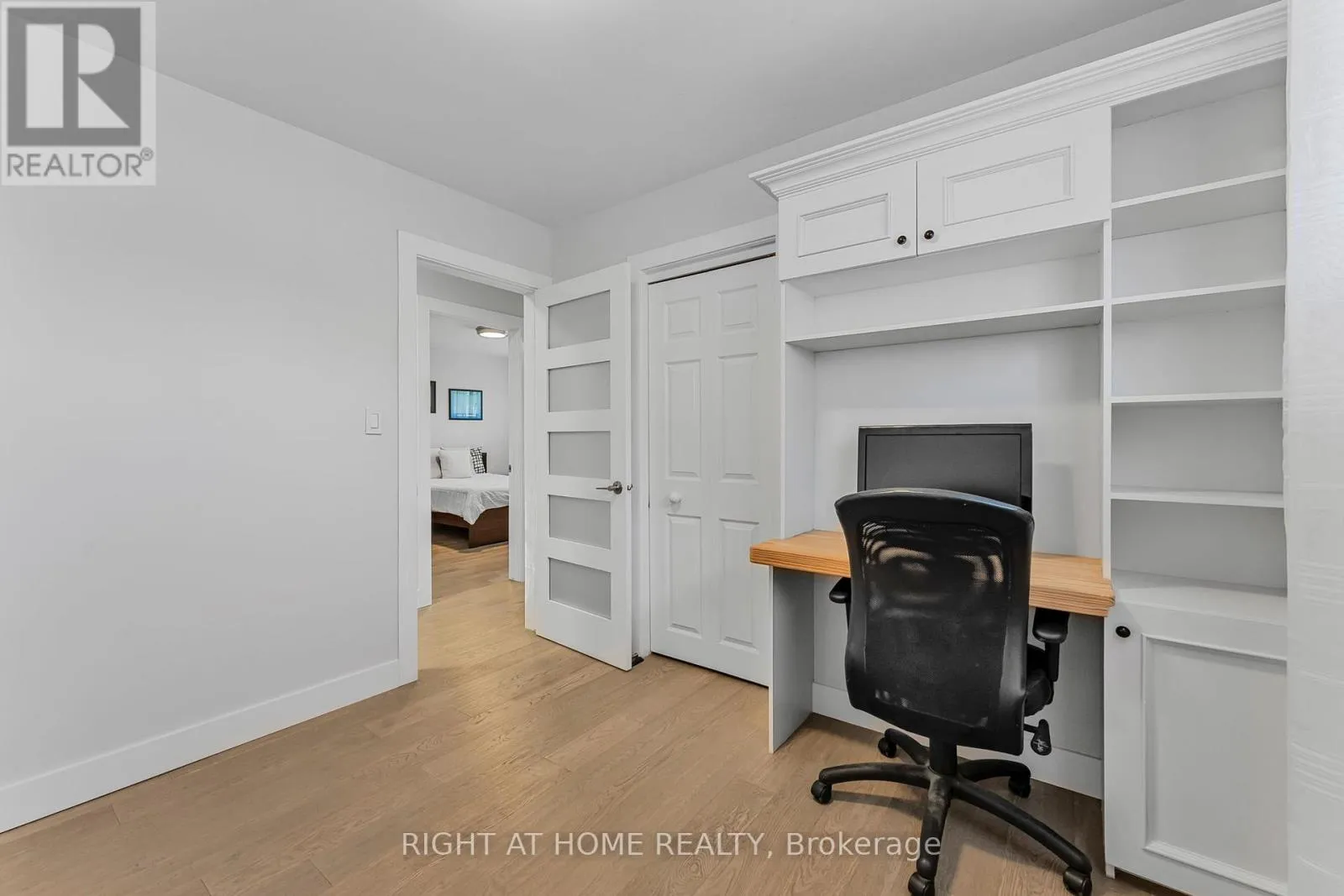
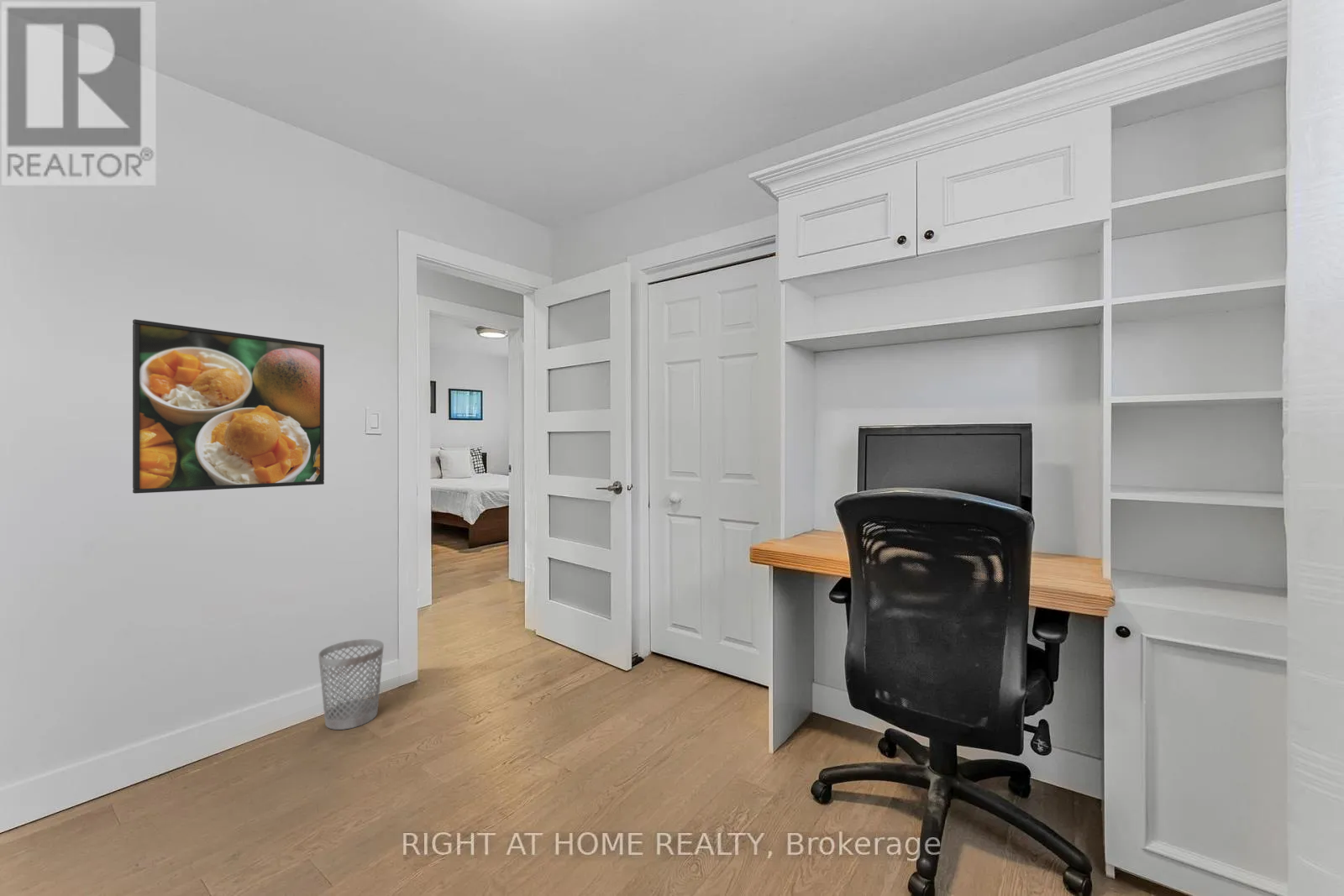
+ wastebasket [318,638,385,731]
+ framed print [132,318,325,495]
